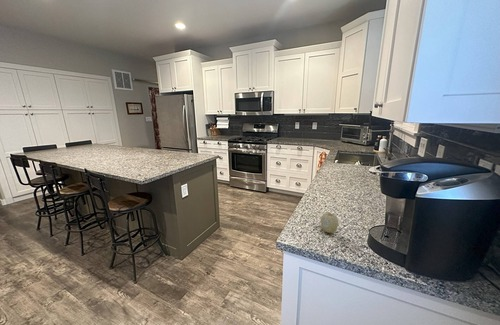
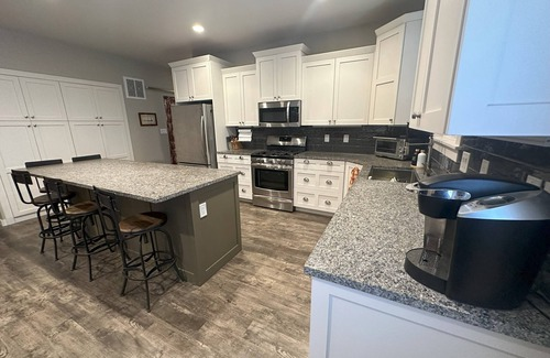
- fruit [320,212,339,234]
